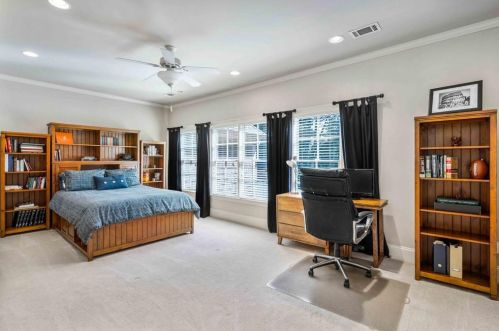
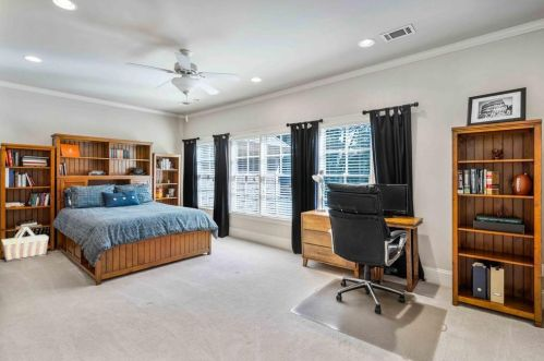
+ basket [0,225,50,263]
